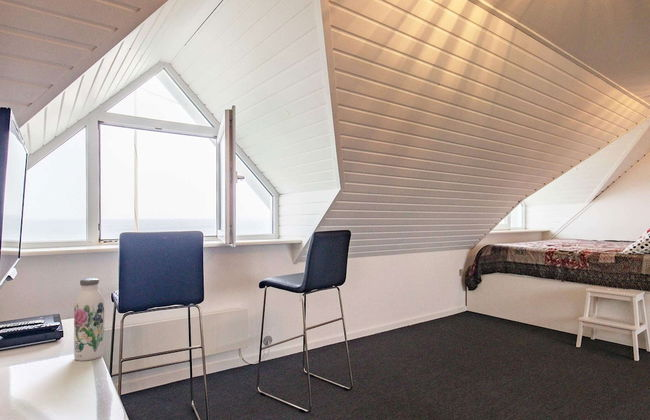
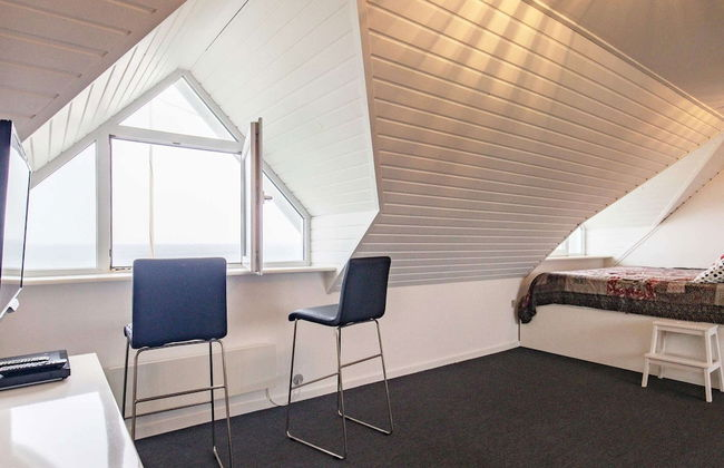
- water bottle [73,277,105,362]
